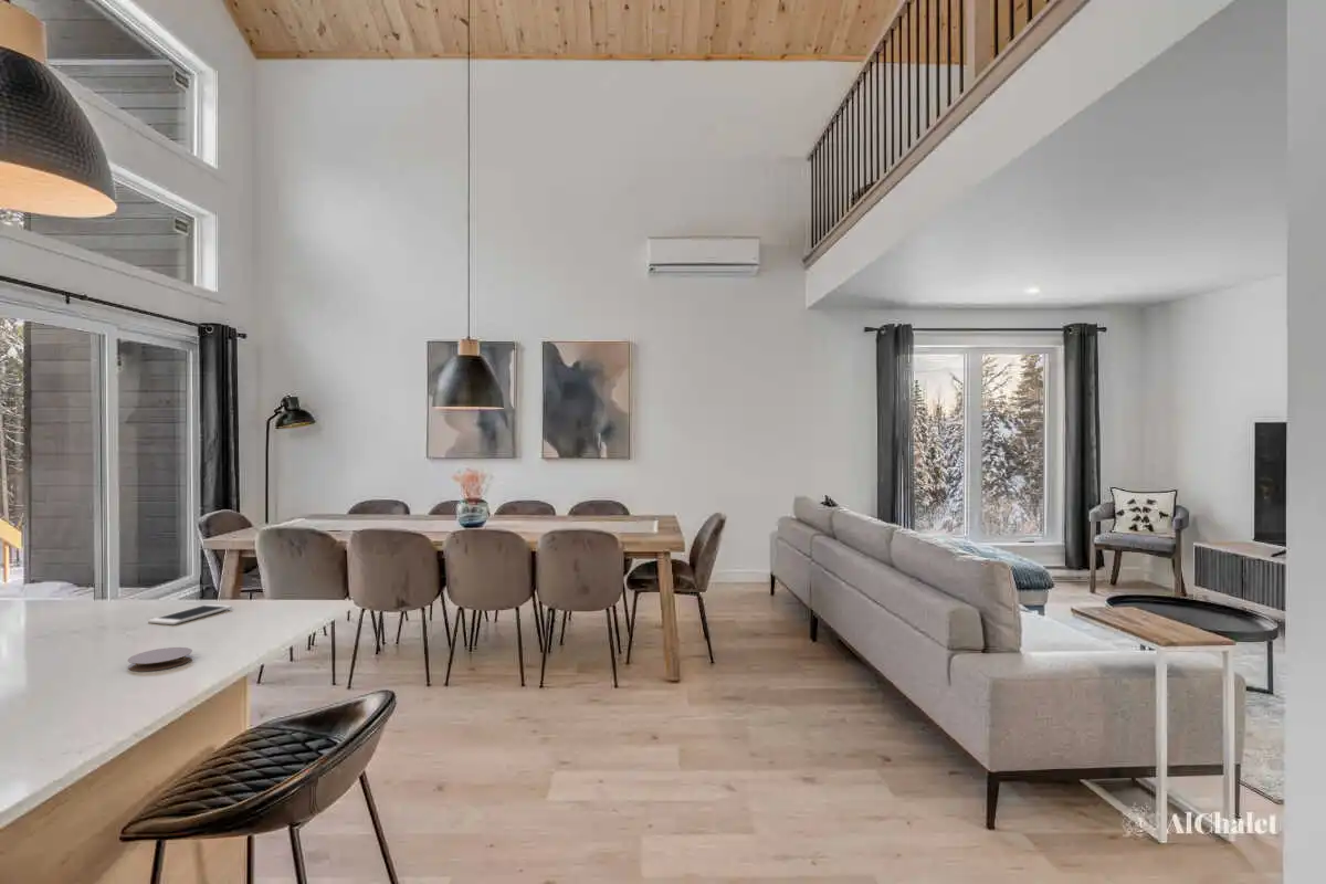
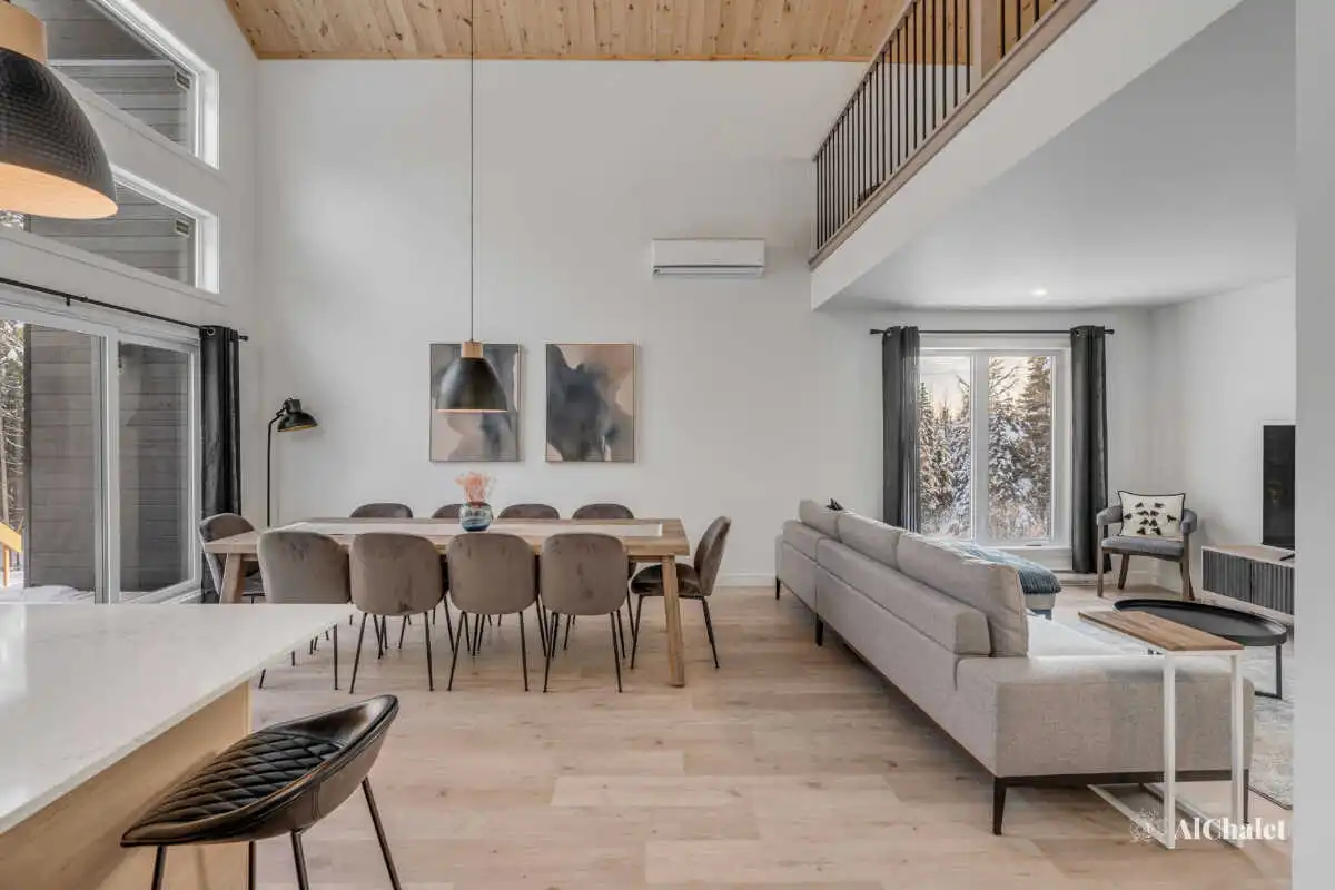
- cell phone [147,603,233,625]
- coaster [127,646,193,672]
